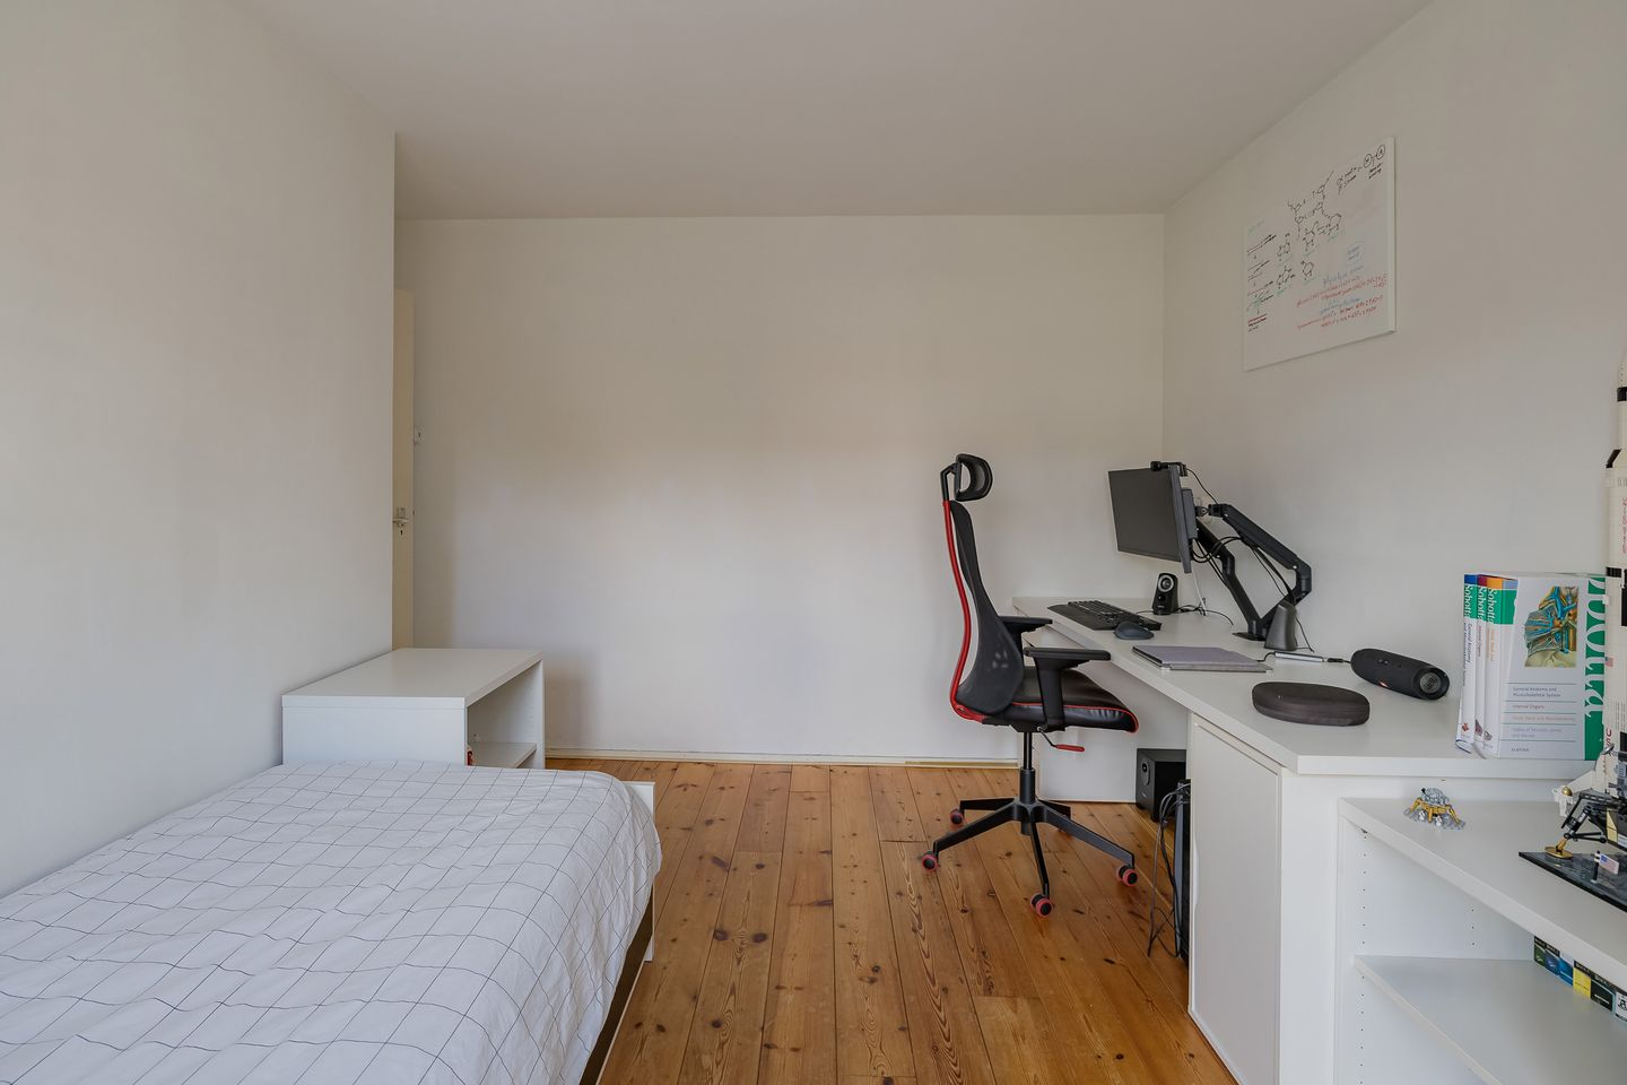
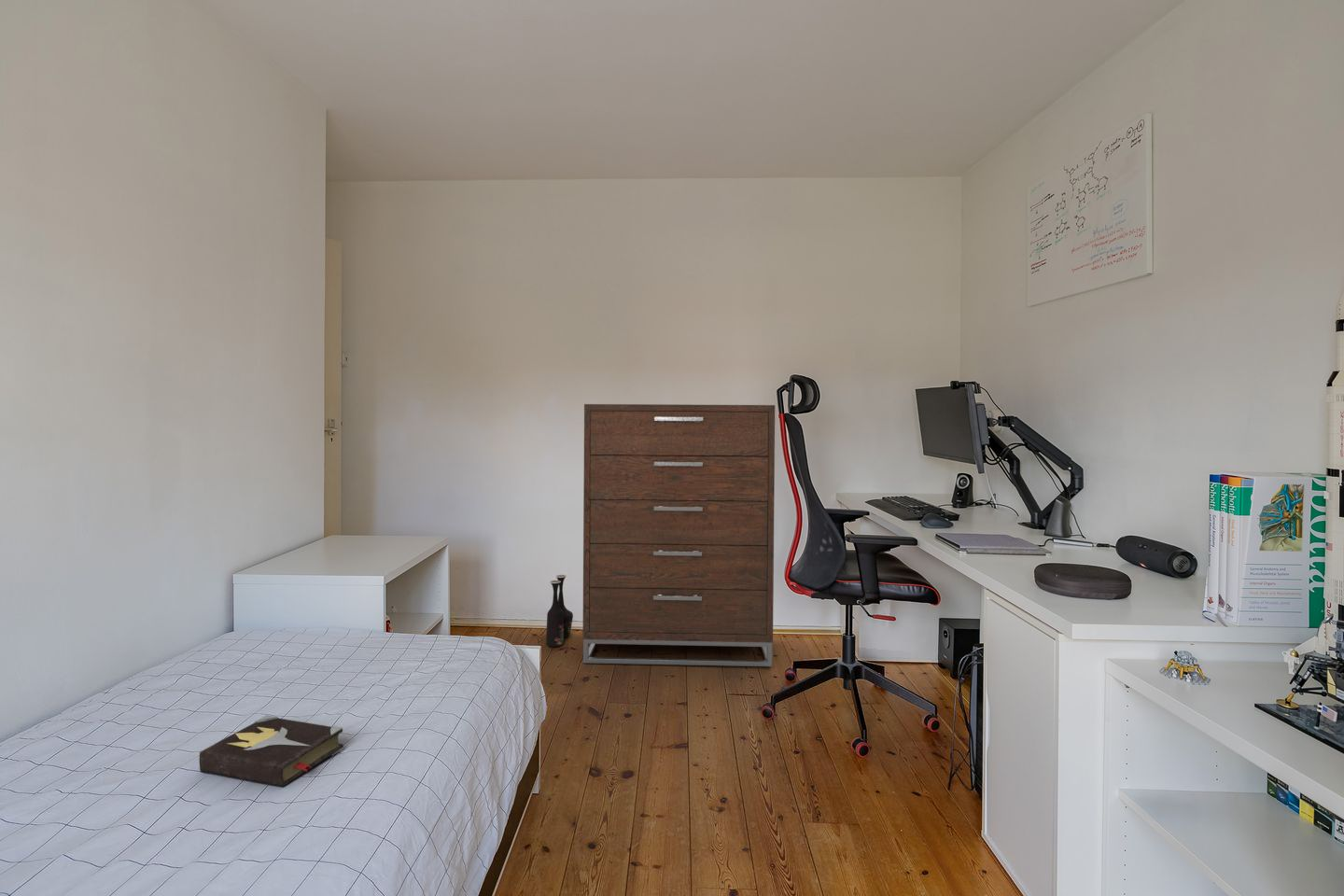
+ vase [545,574,574,648]
+ hardback book [199,714,344,788]
+ dresser [581,403,776,667]
